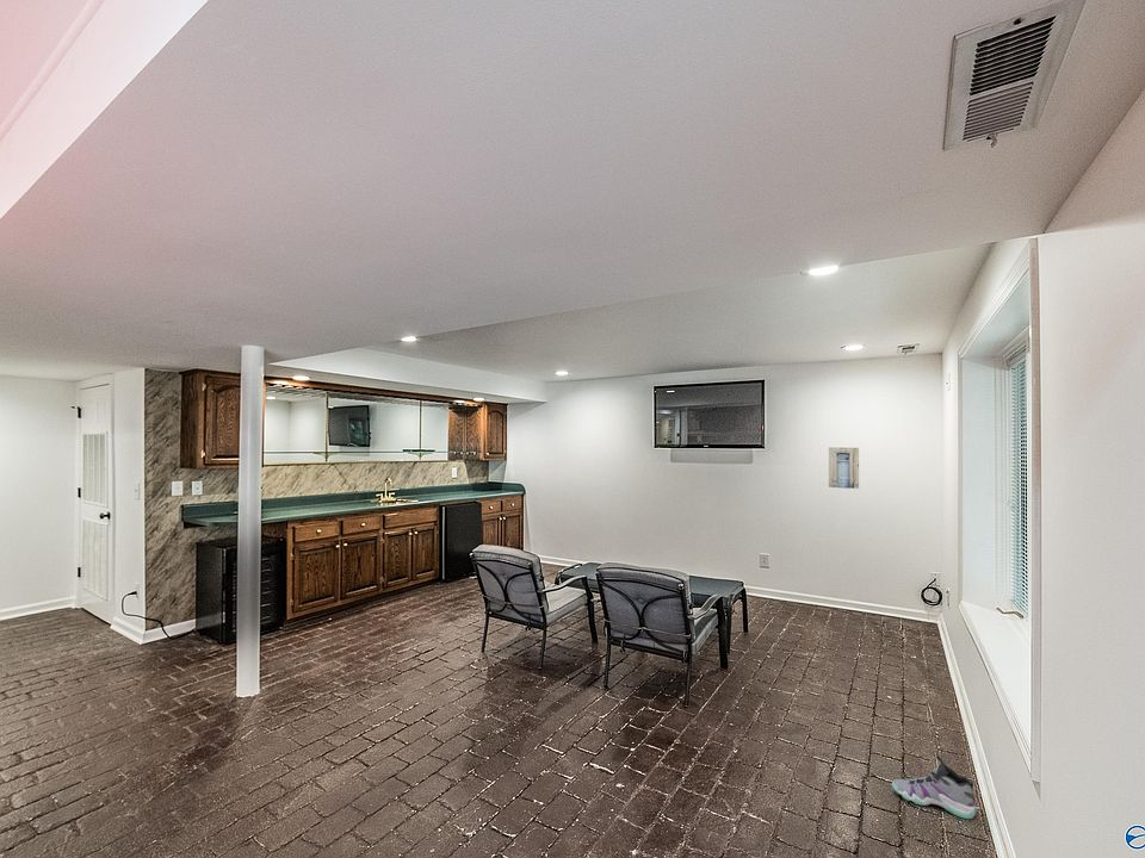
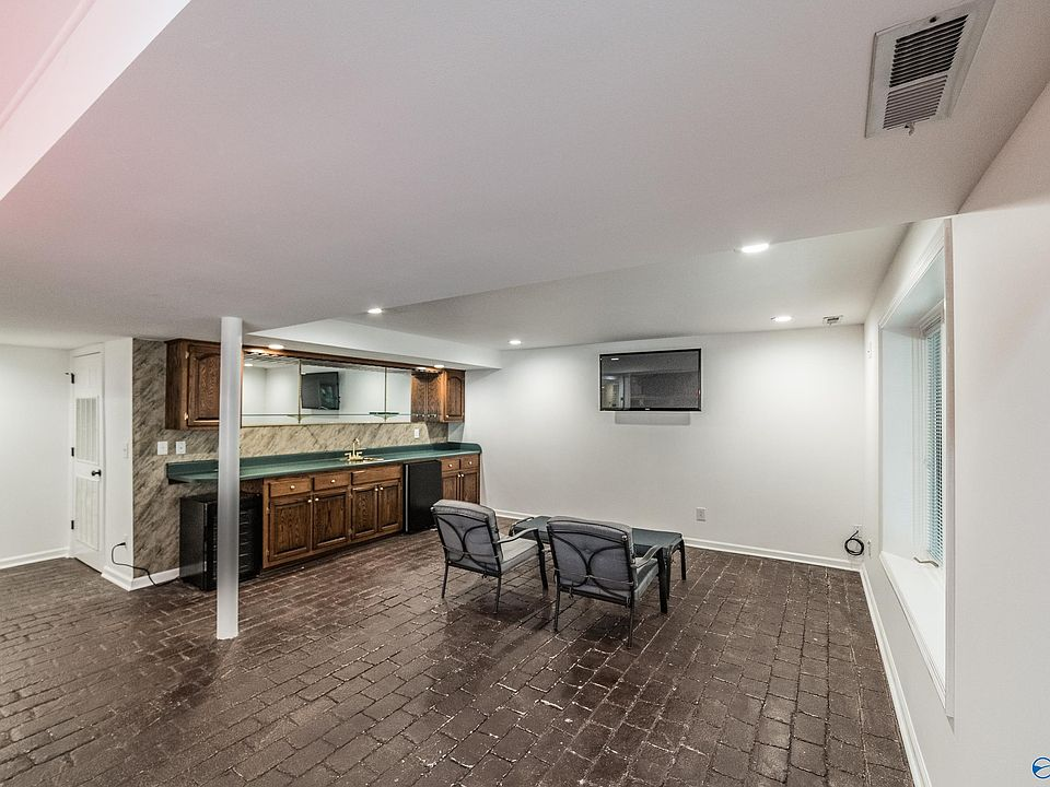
- wall art [828,446,860,490]
- sneaker [891,753,977,820]
